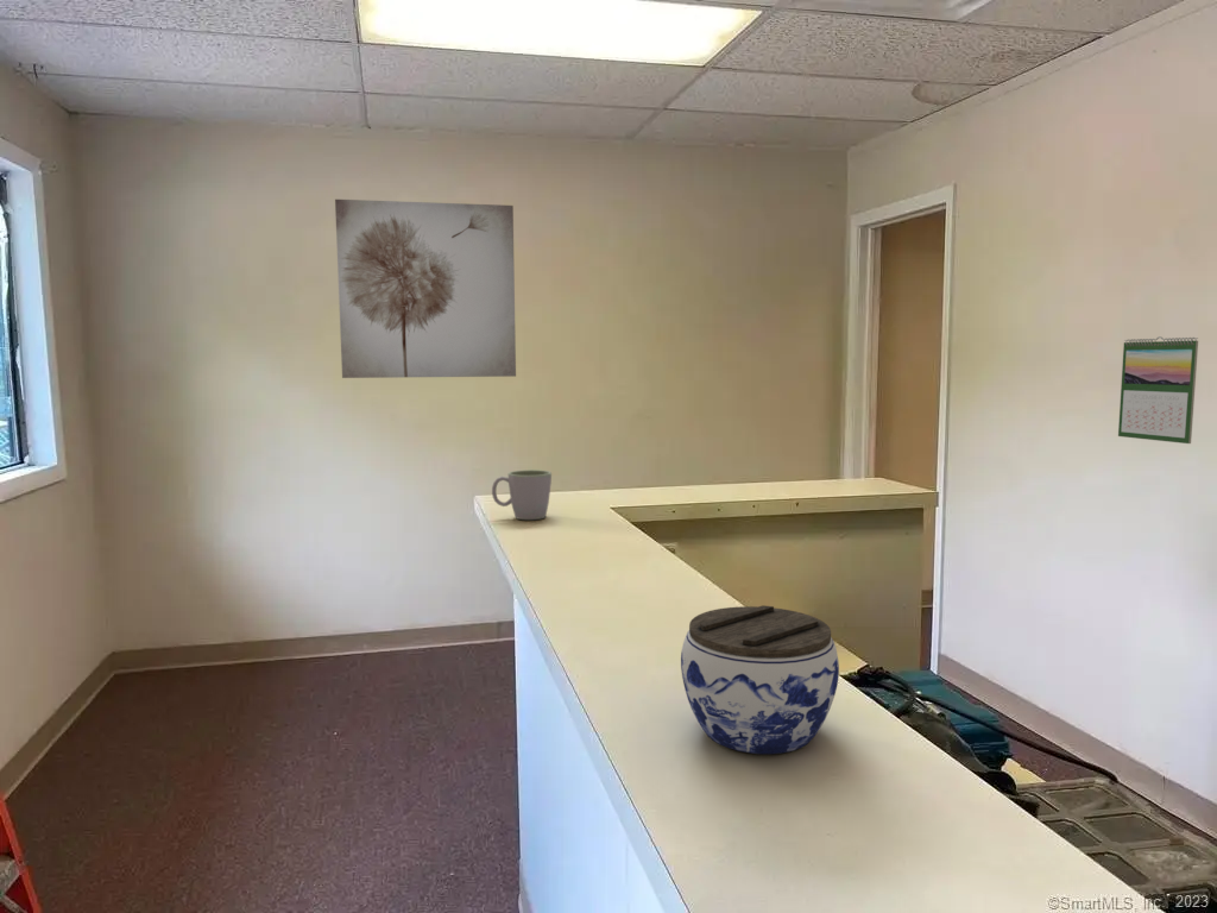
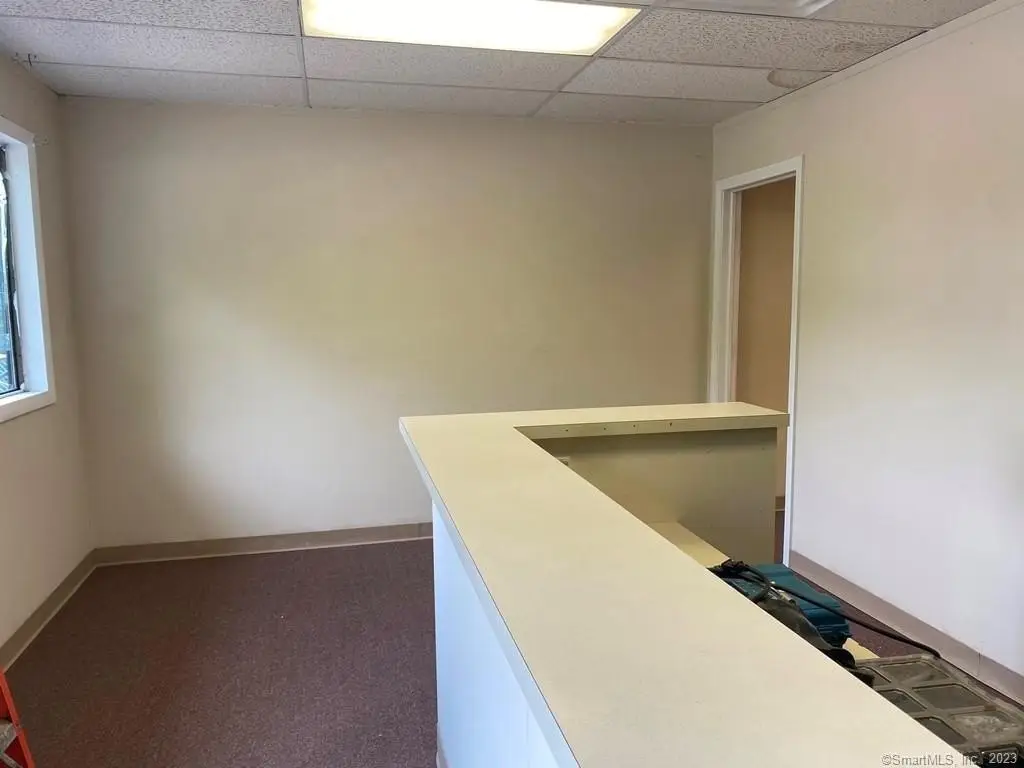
- mug [491,468,553,521]
- jar [680,604,840,755]
- calendar [1117,335,1199,445]
- wall art [334,199,517,379]
